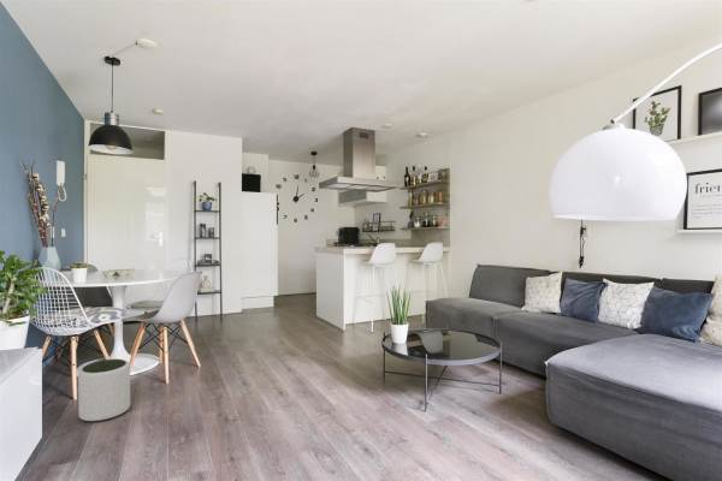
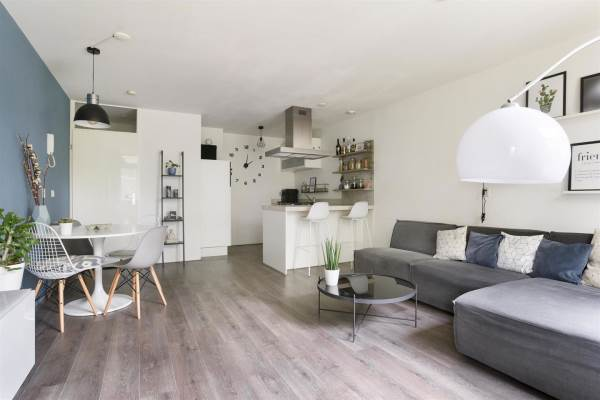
- plant pot [77,358,131,422]
